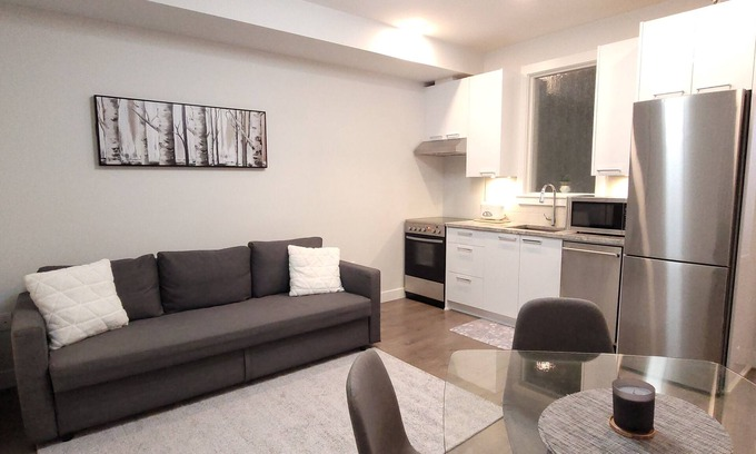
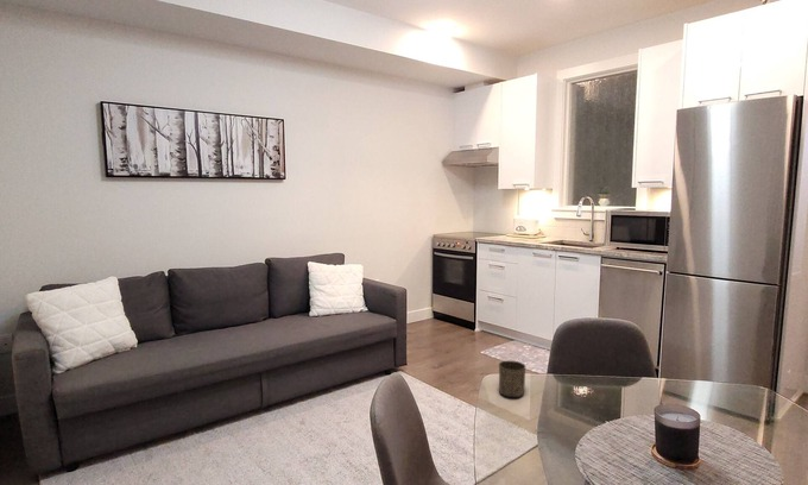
+ cup [498,359,526,398]
